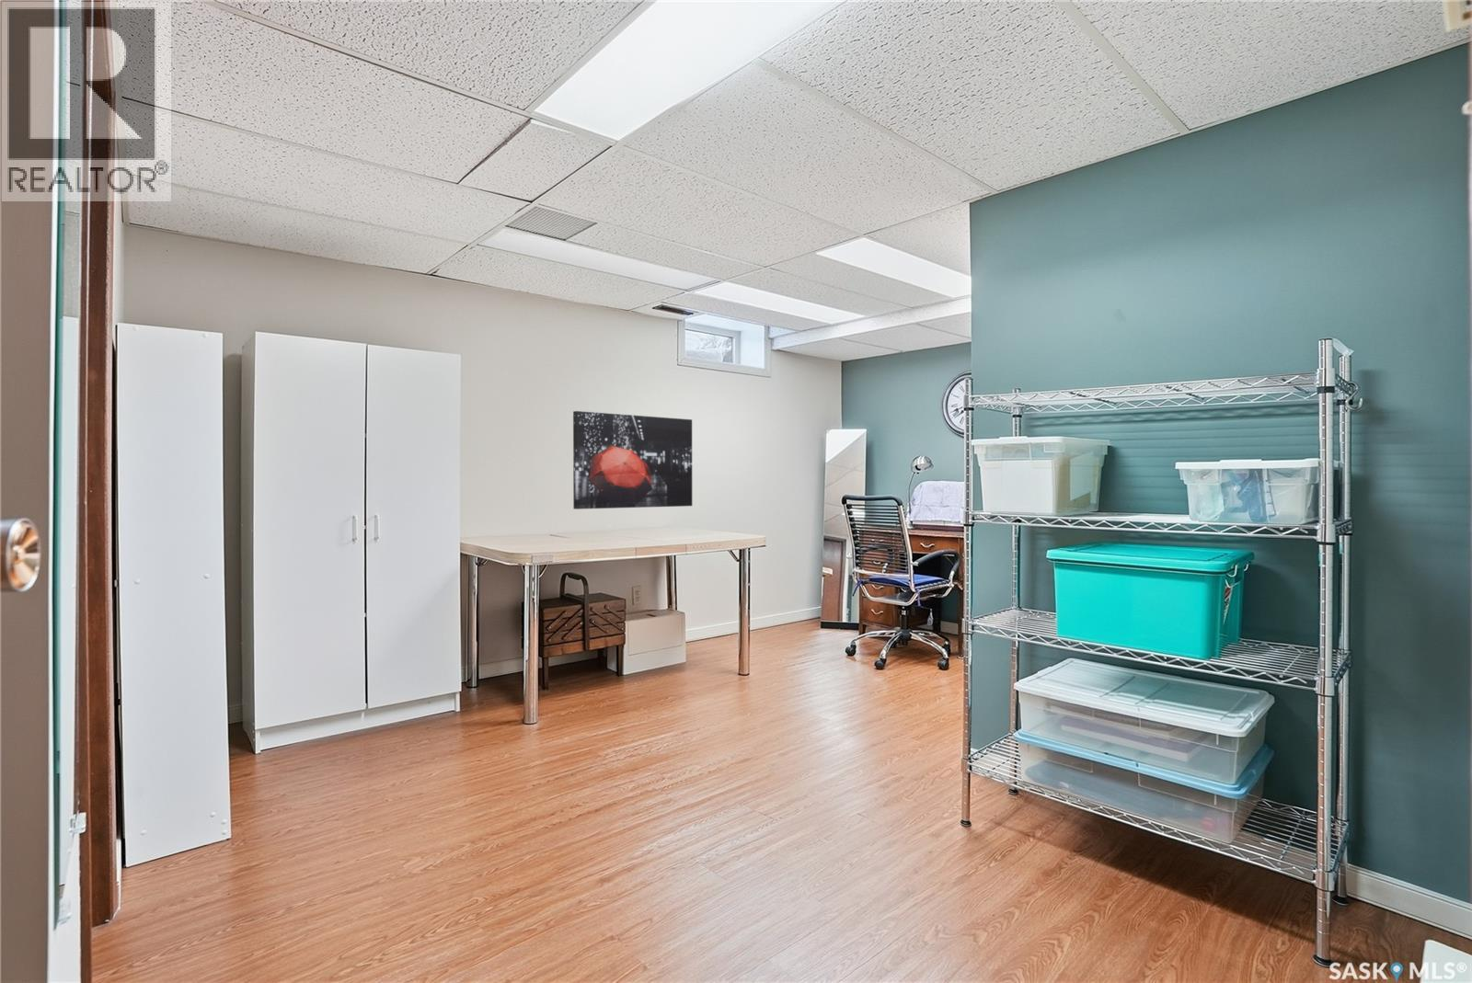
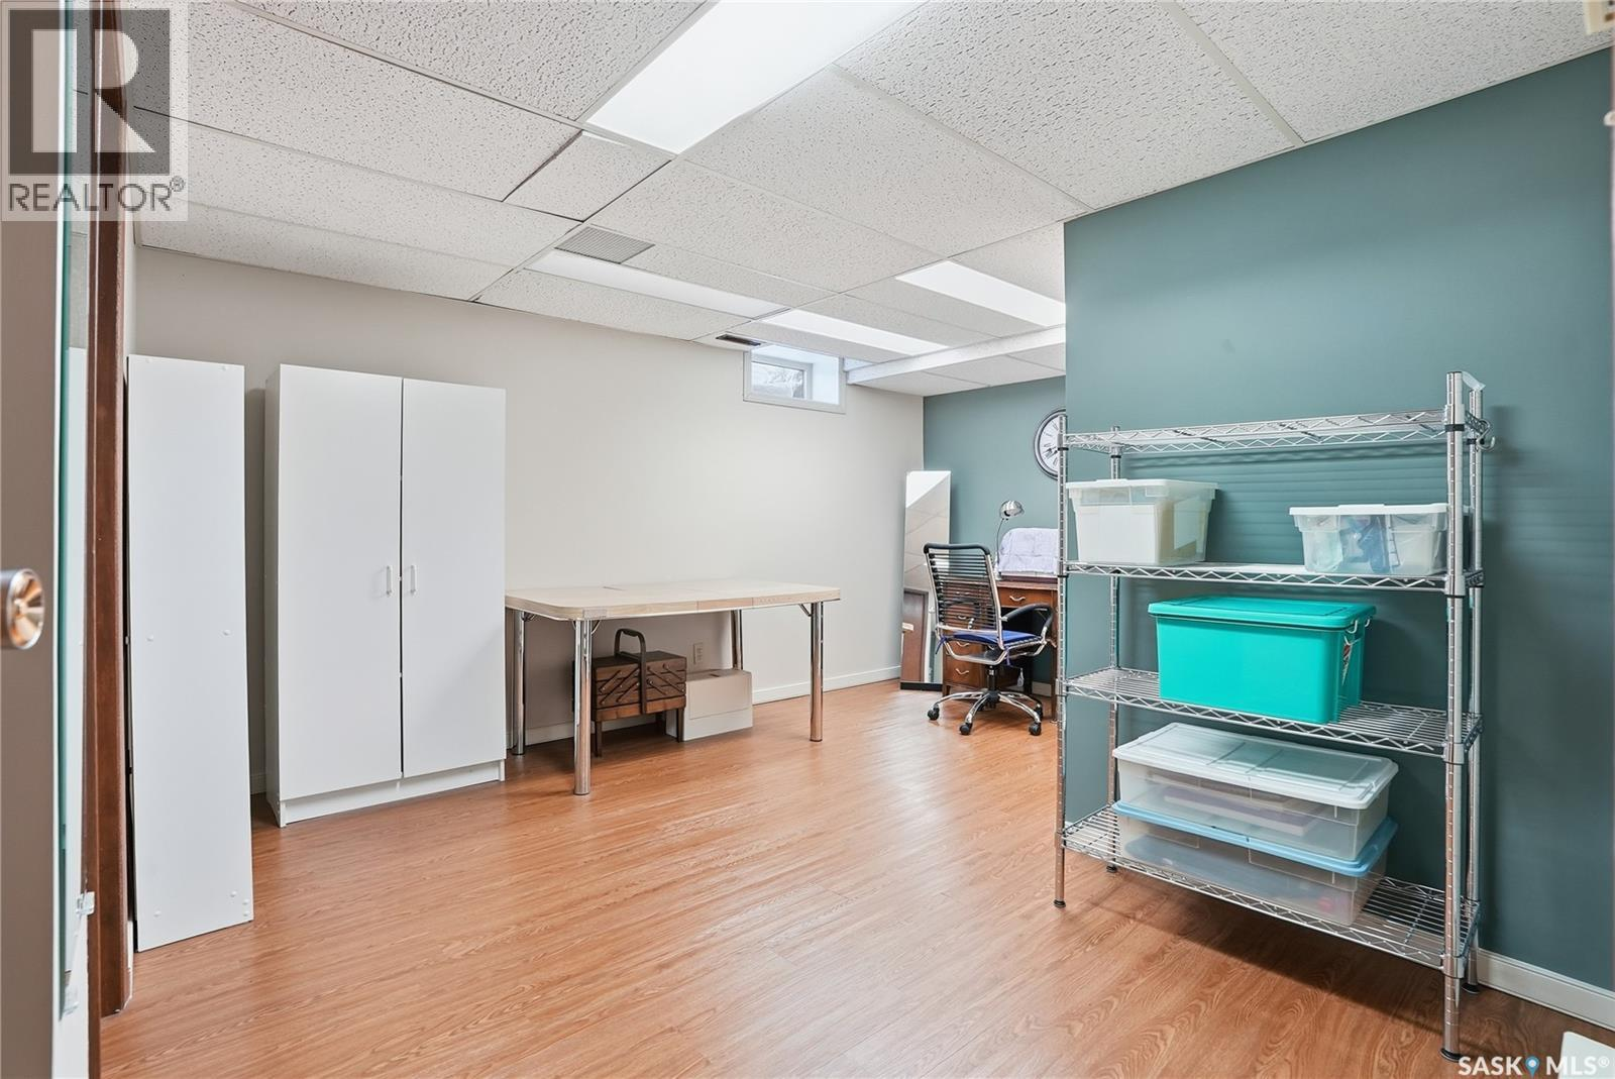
- wall art [572,410,693,510]
